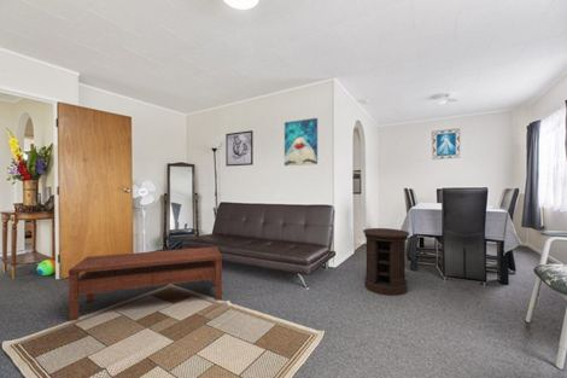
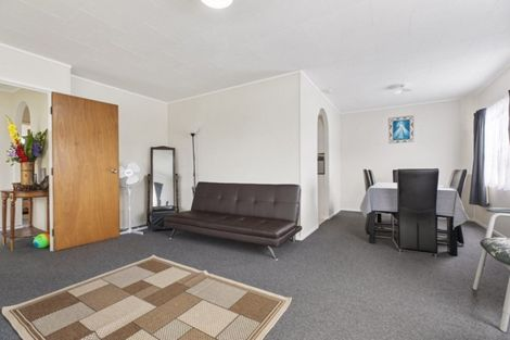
- wall art [224,129,255,168]
- coffee table [68,245,223,322]
- wall art [284,117,318,167]
- side table [362,227,410,297]
